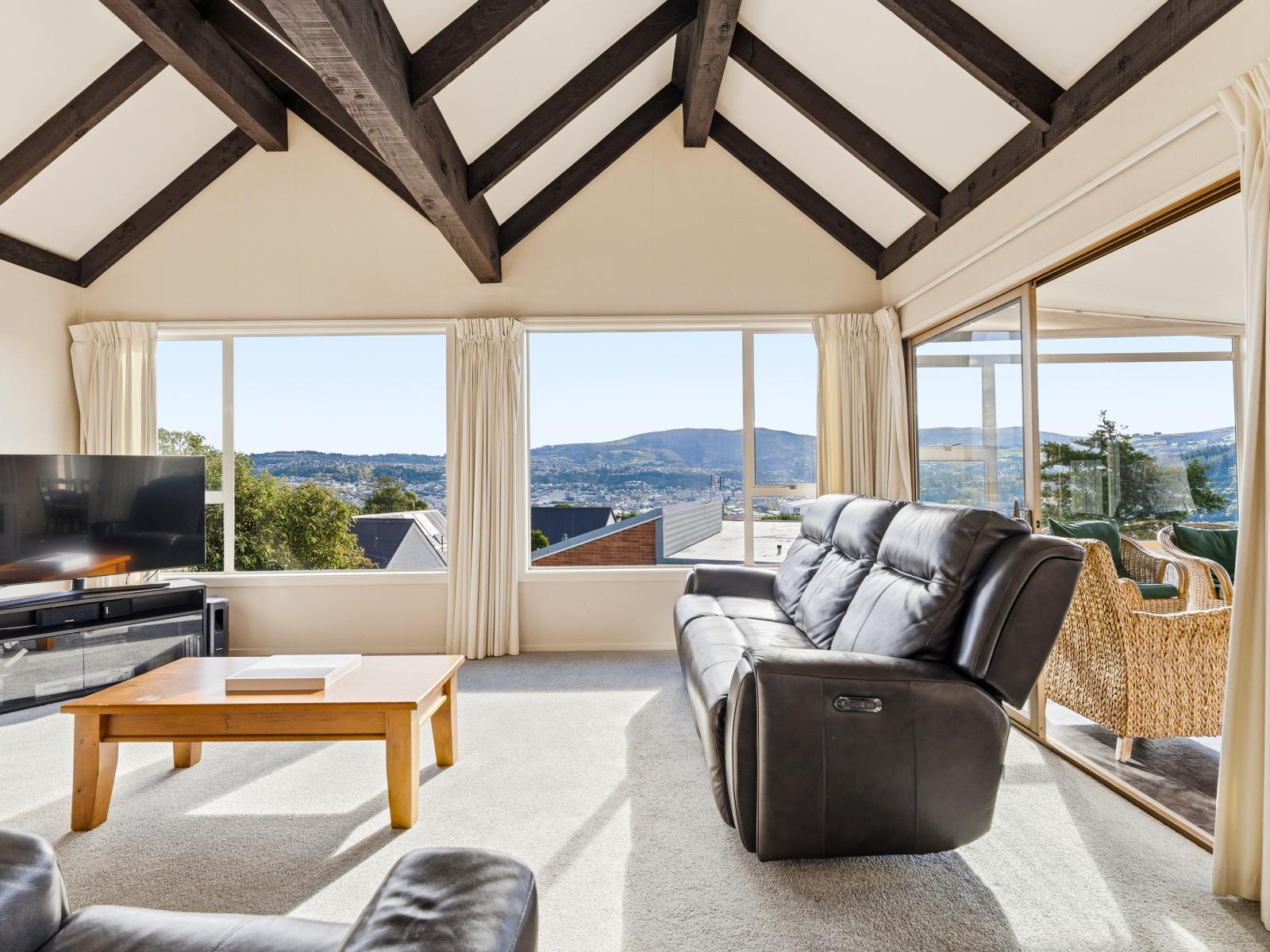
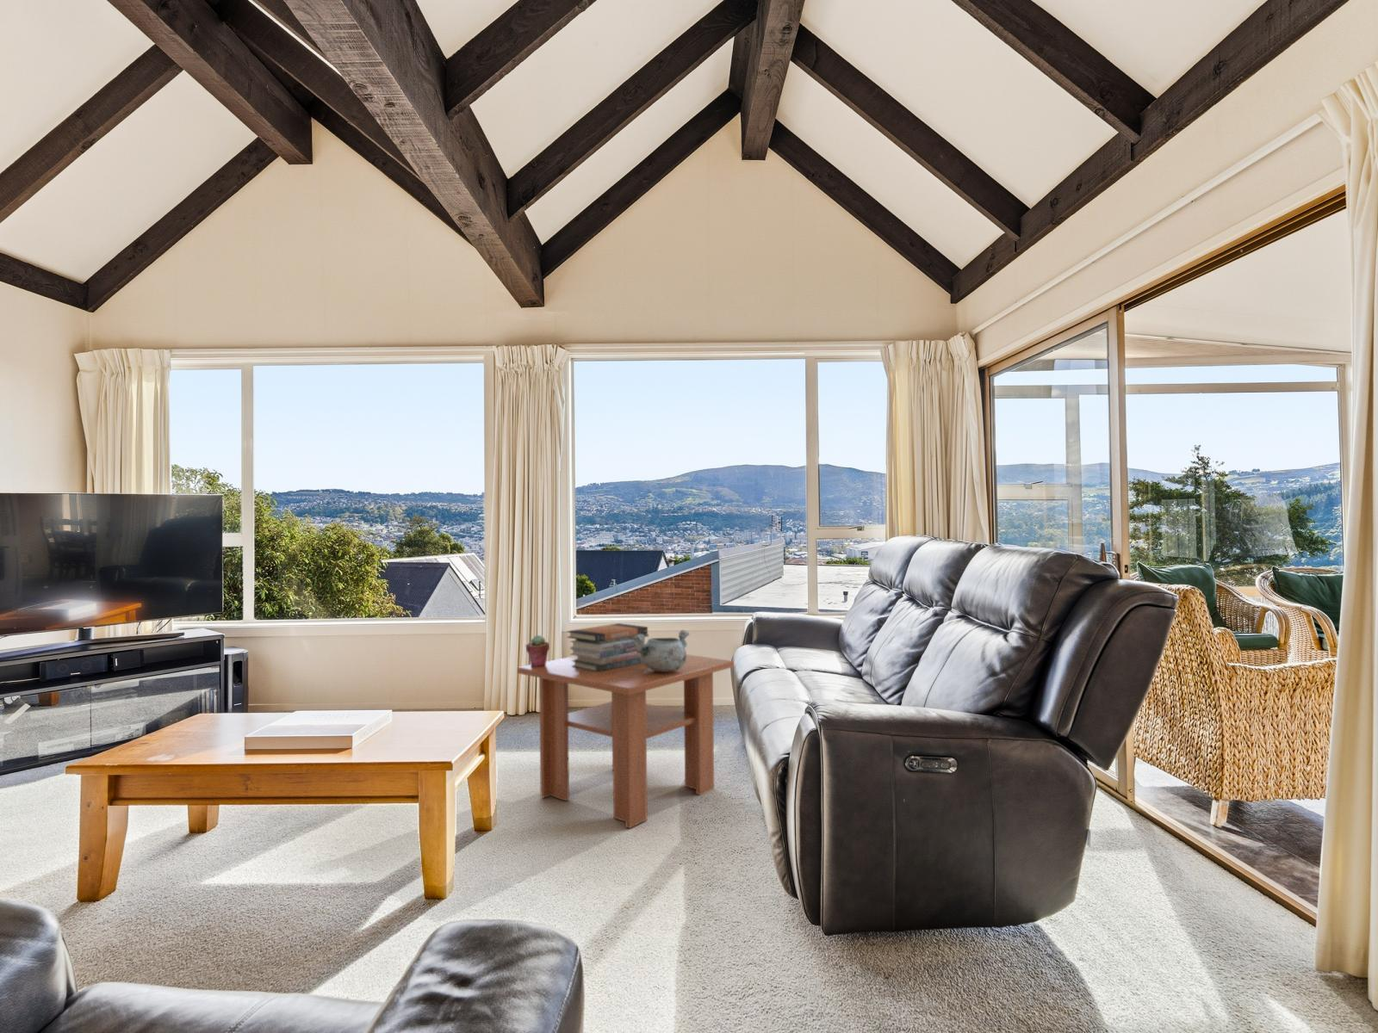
+ coffee table [516,653,735,829]
+ book stack [565,623,649,673]
+ decorative bowl [633,629,690,673]
+ potted succulent [524,635,550,667]
